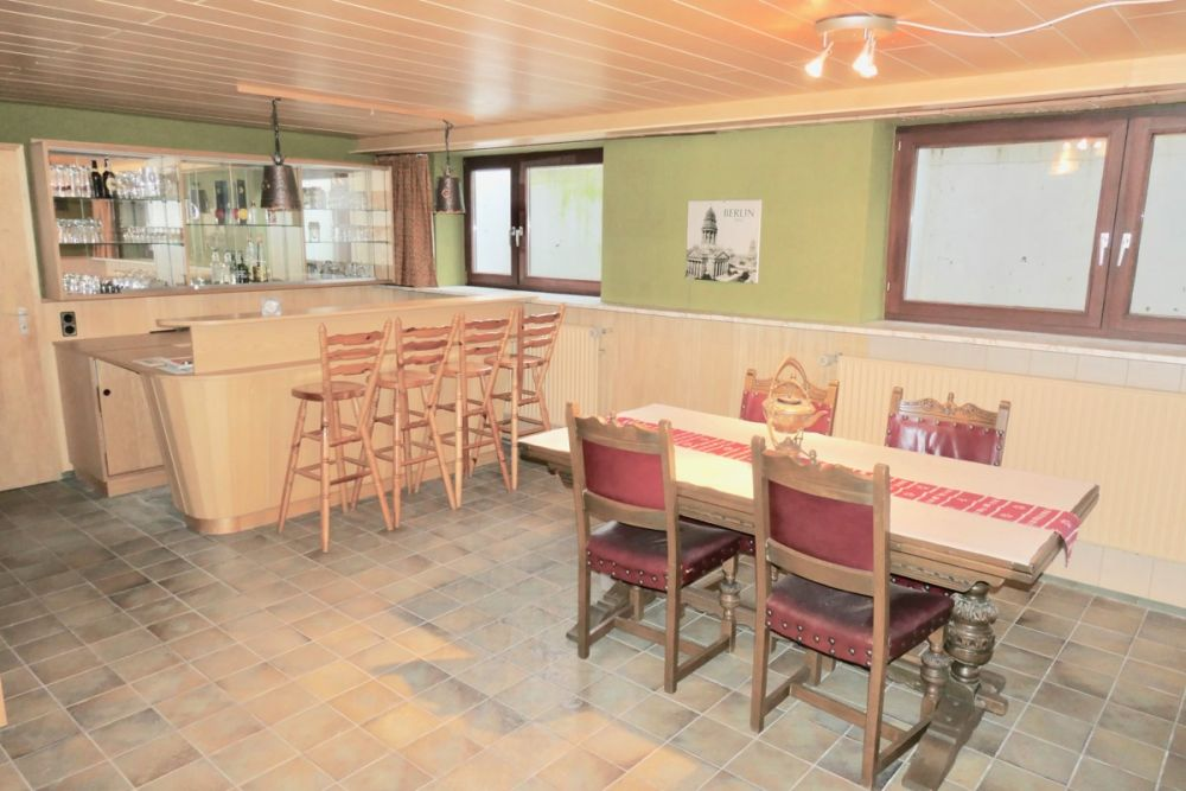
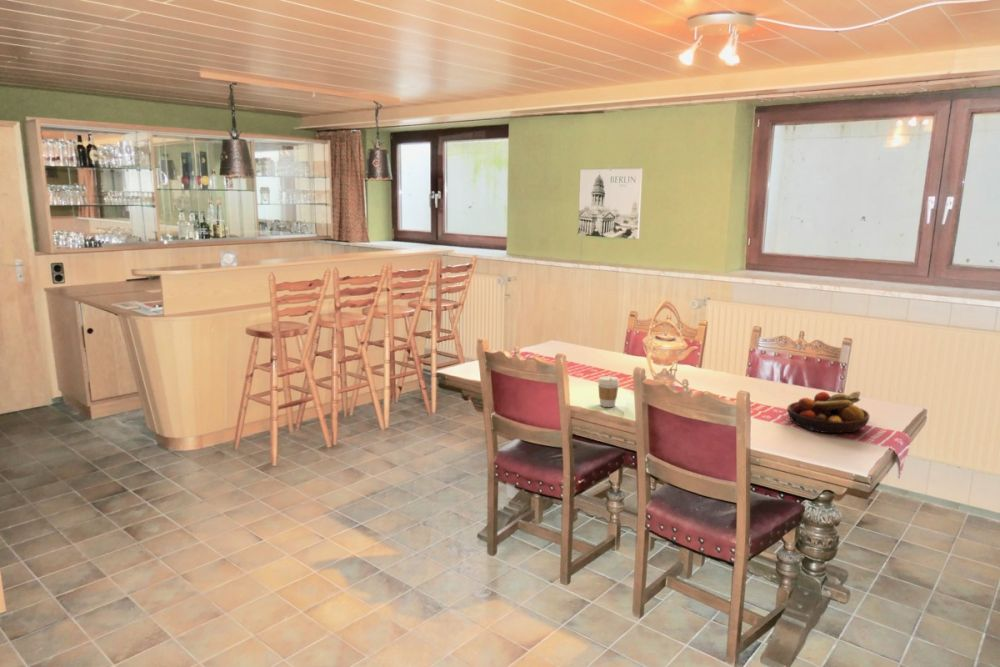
+ coffee cup [597,375,620,408]
+ fruit bowl [786,390,870,434]
